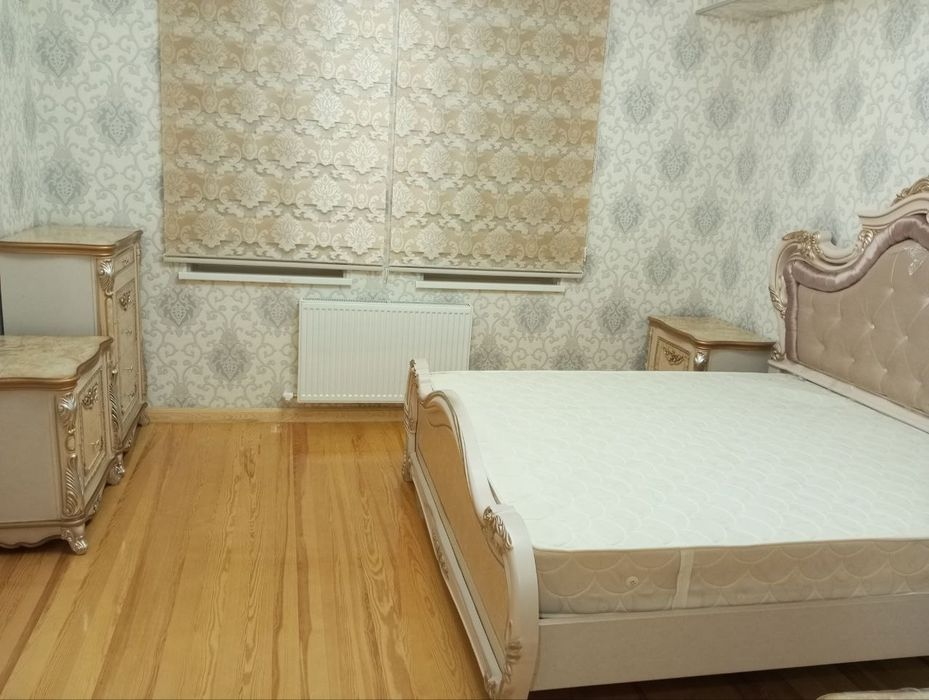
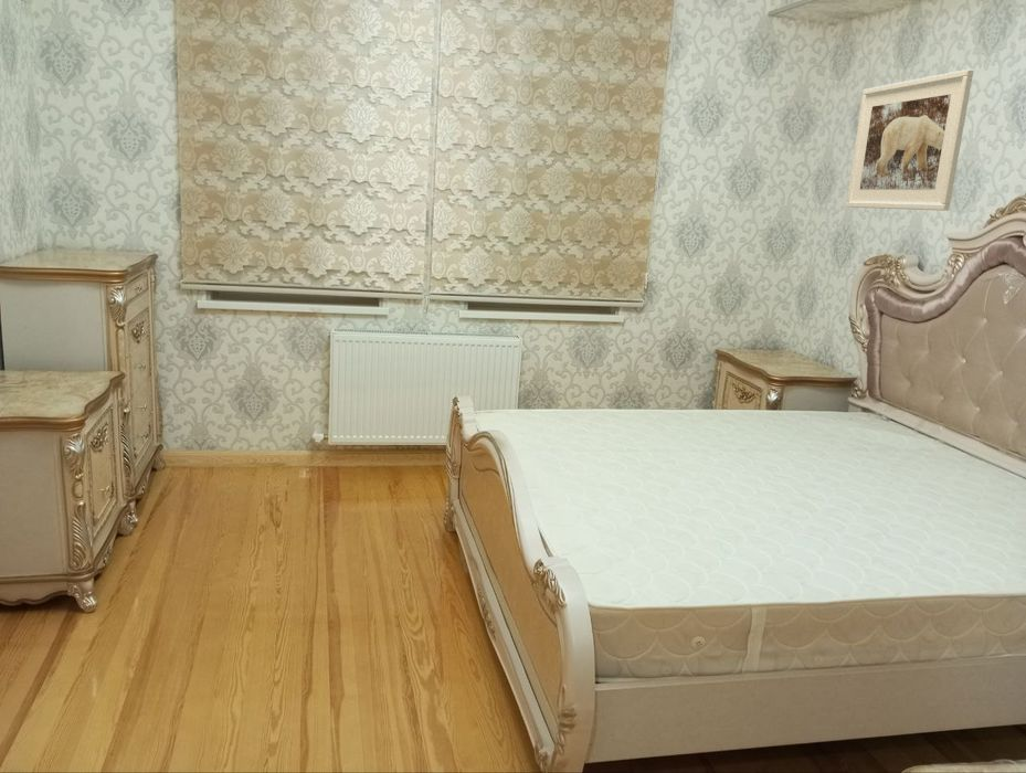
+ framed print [845,68,974,212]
